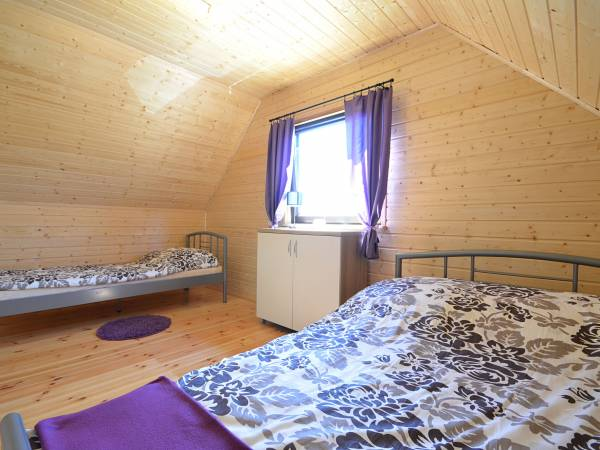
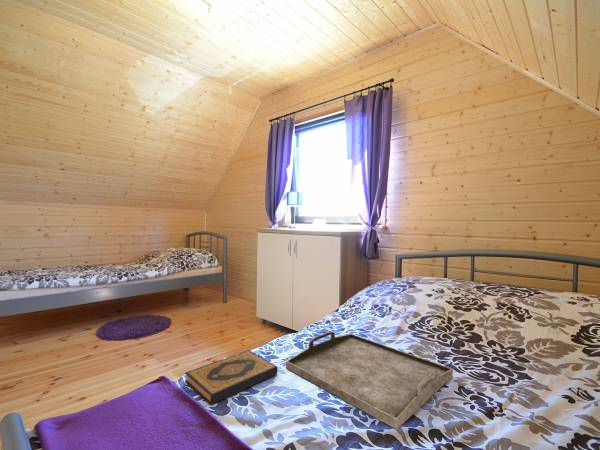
+ serving tray [285,331,454,430]
+ hardback book [184,349,279,405]
